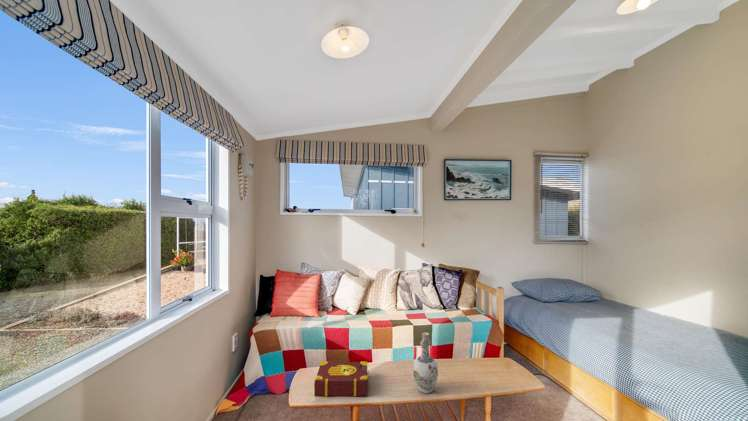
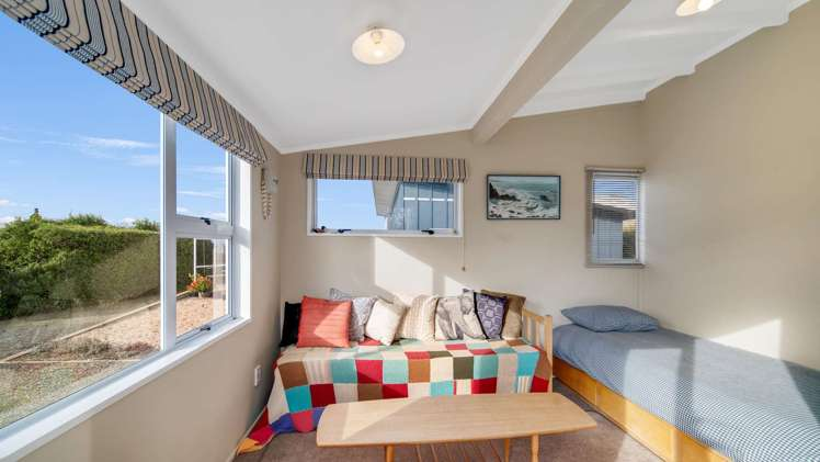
- book [313,361,370,397]
- vase [412,331,439,394]
